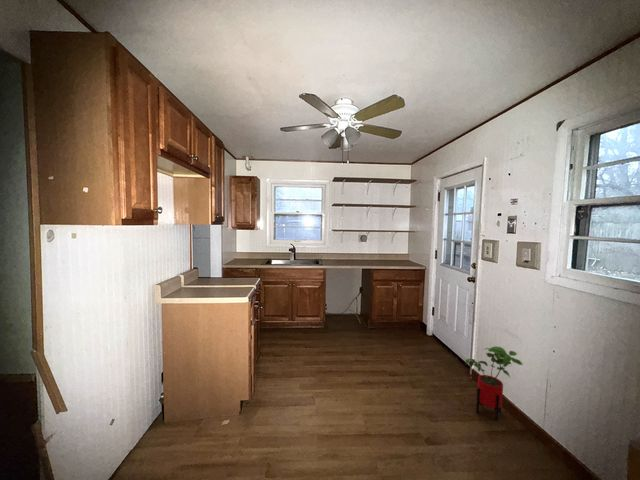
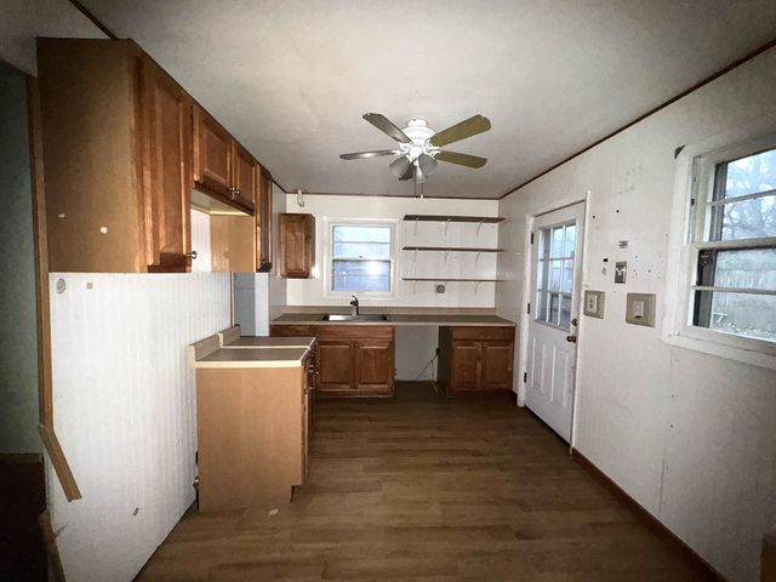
- house plant [464,346,524,422]
